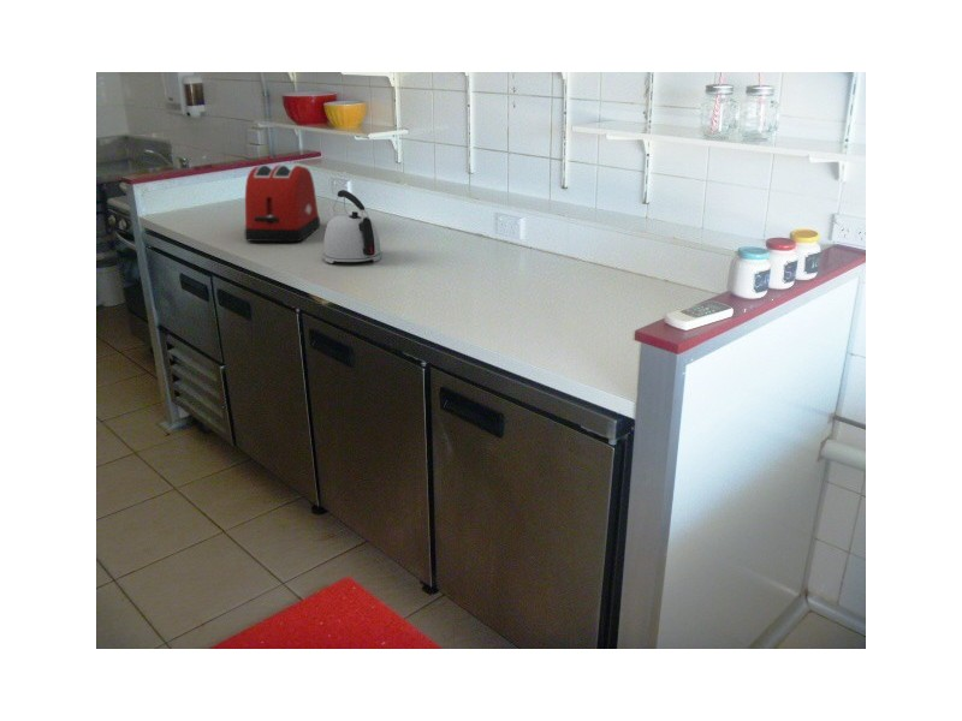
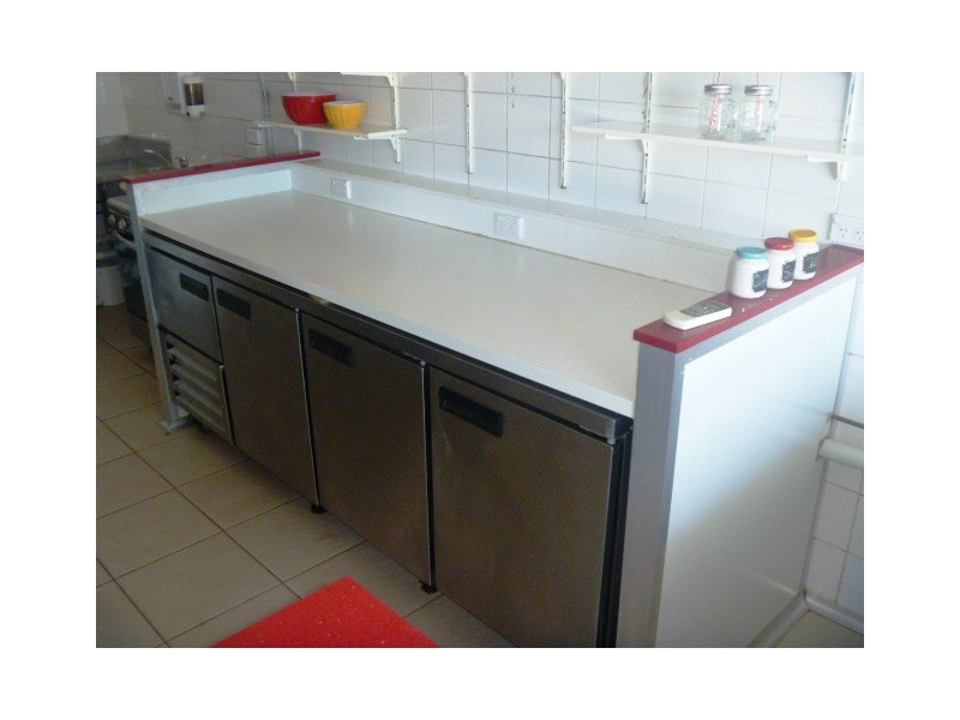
- kettle [322,189,382,264]
- toaster [244,165,321,243]
